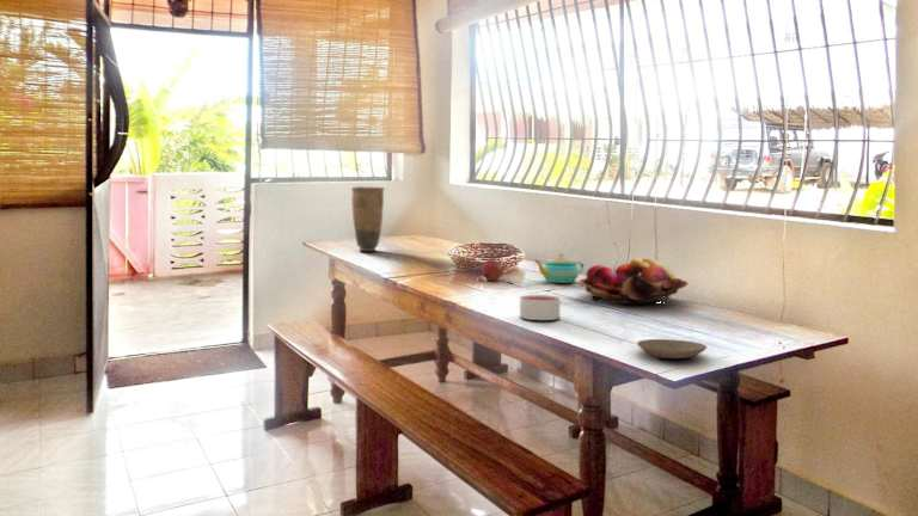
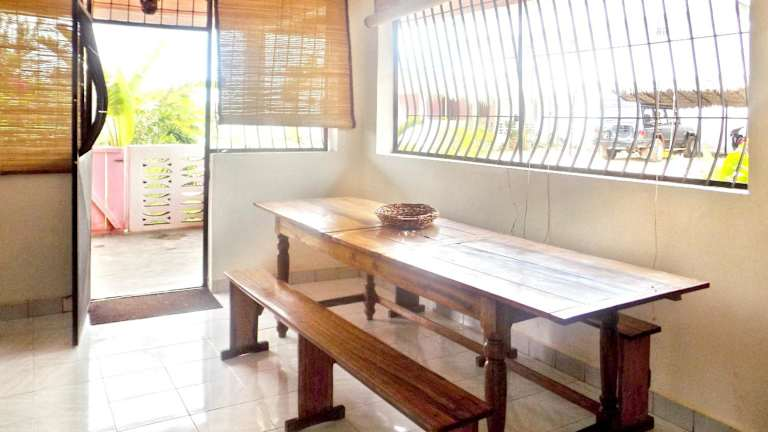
- plate [636,338,708,360]
- candle [519,294,562,321]
- apple [481,259,504,282]
- fruit basket [577,257,690,305]
- vase [349,185,385,252]
- teapot [534,252,585,284]
